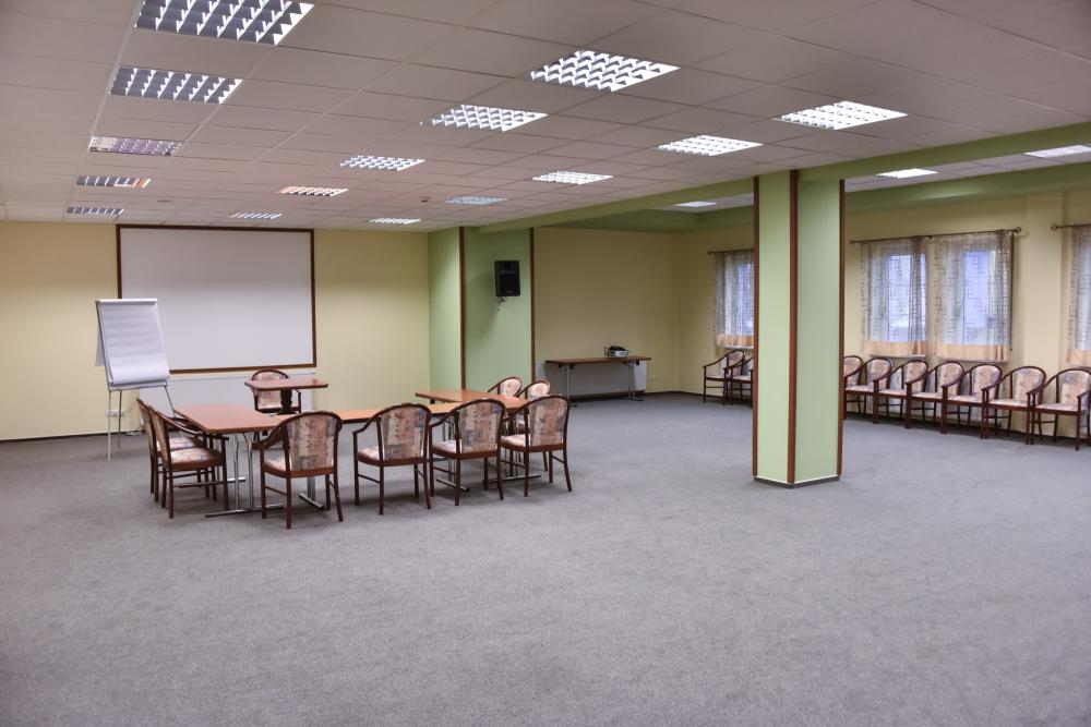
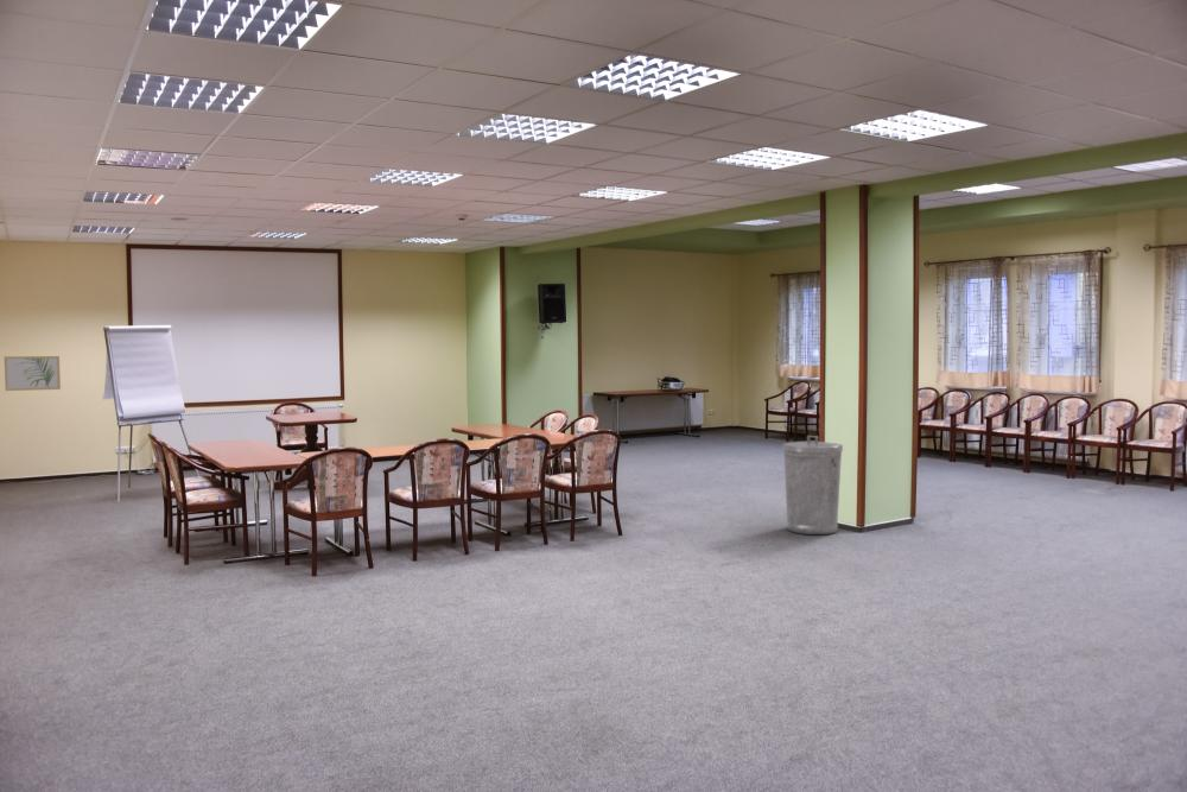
+ wall art [4,355,62,392]
+ trash can [781,435,844,536]
